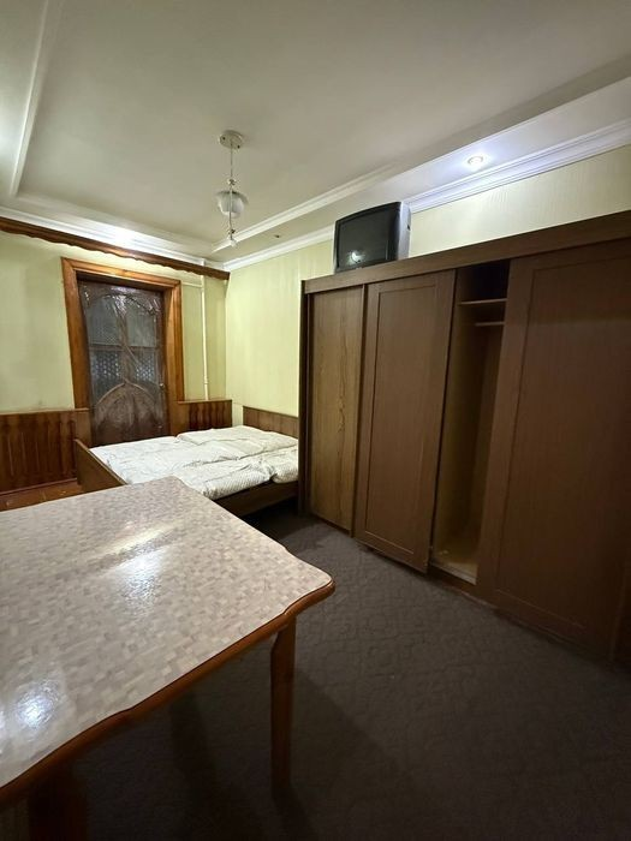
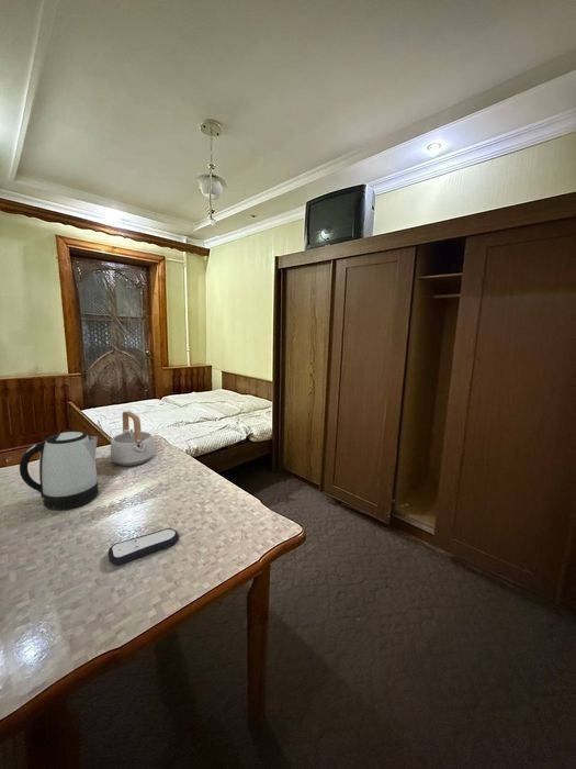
+ kettle [19,431,100,511]
+ teapot [110,410,155,467]
+ remote control [106,527,180,566]
